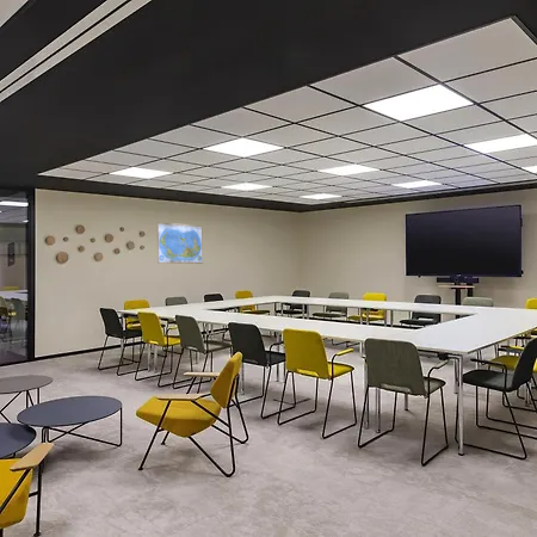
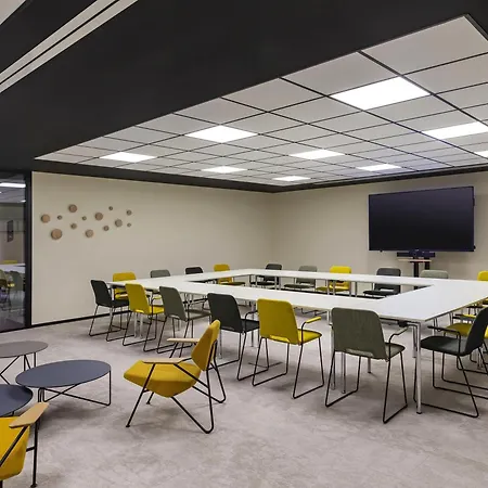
- world map [156,221,204,265]
